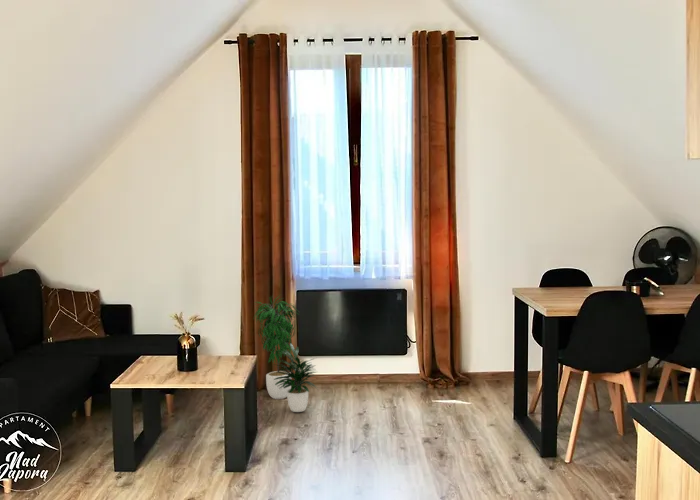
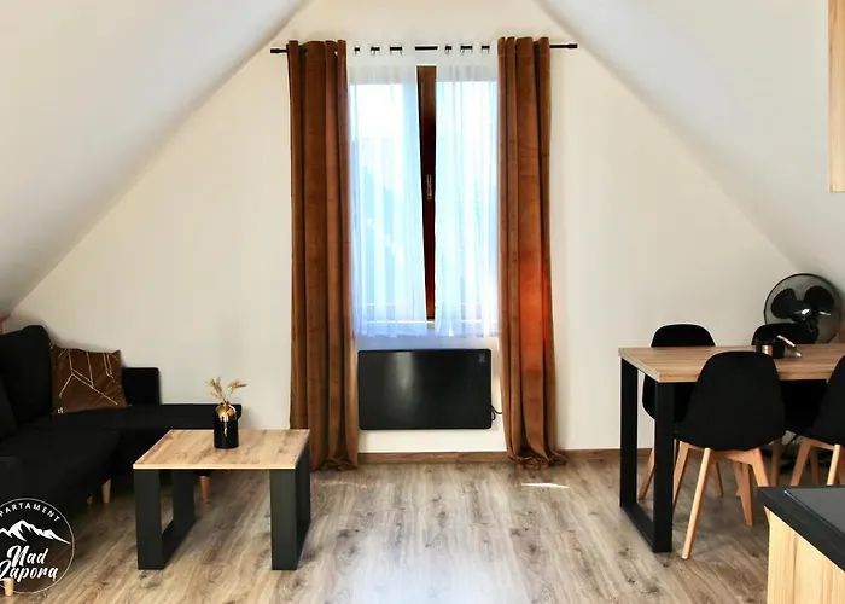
- potted plant [252,293,318,413]
